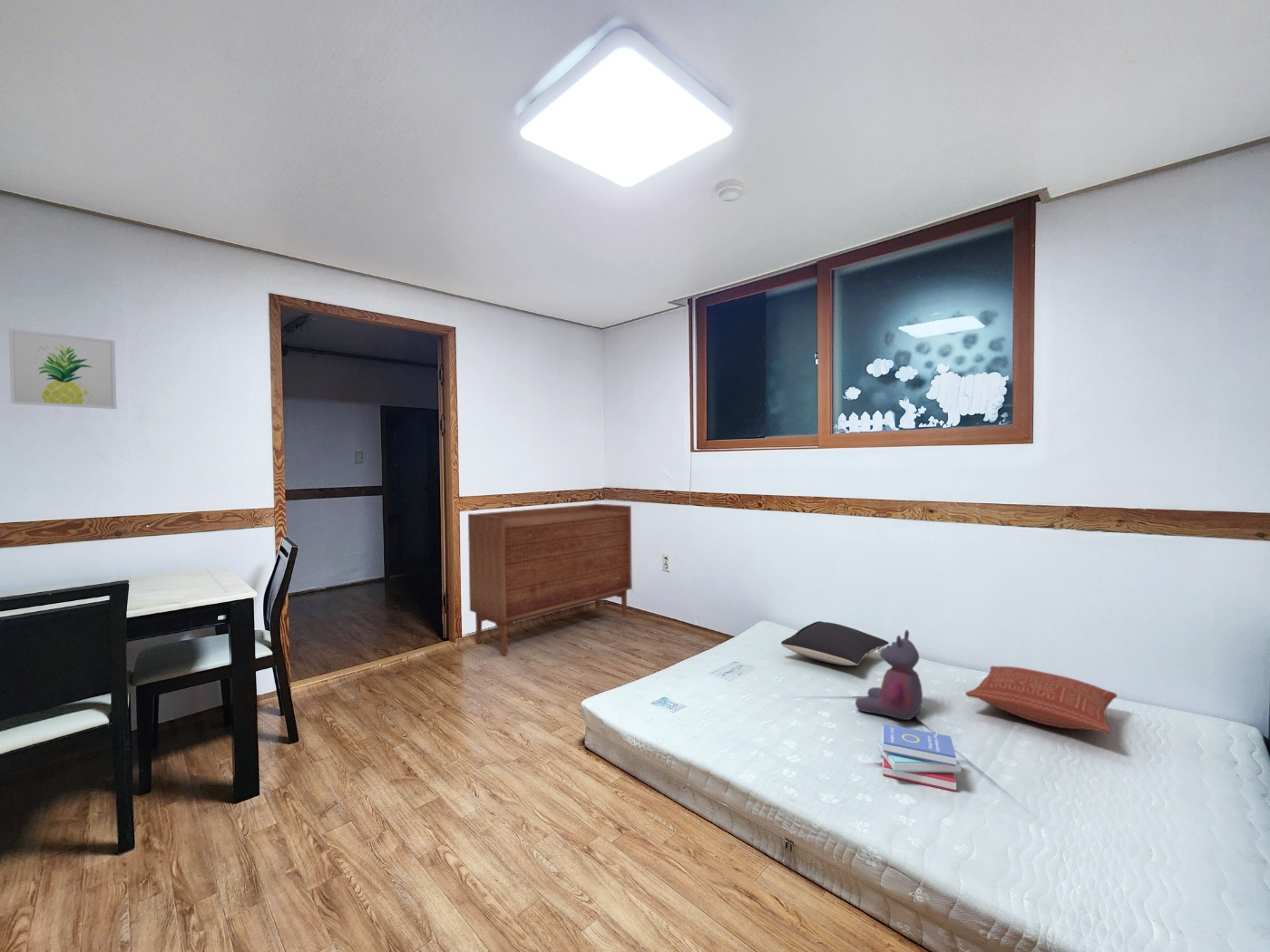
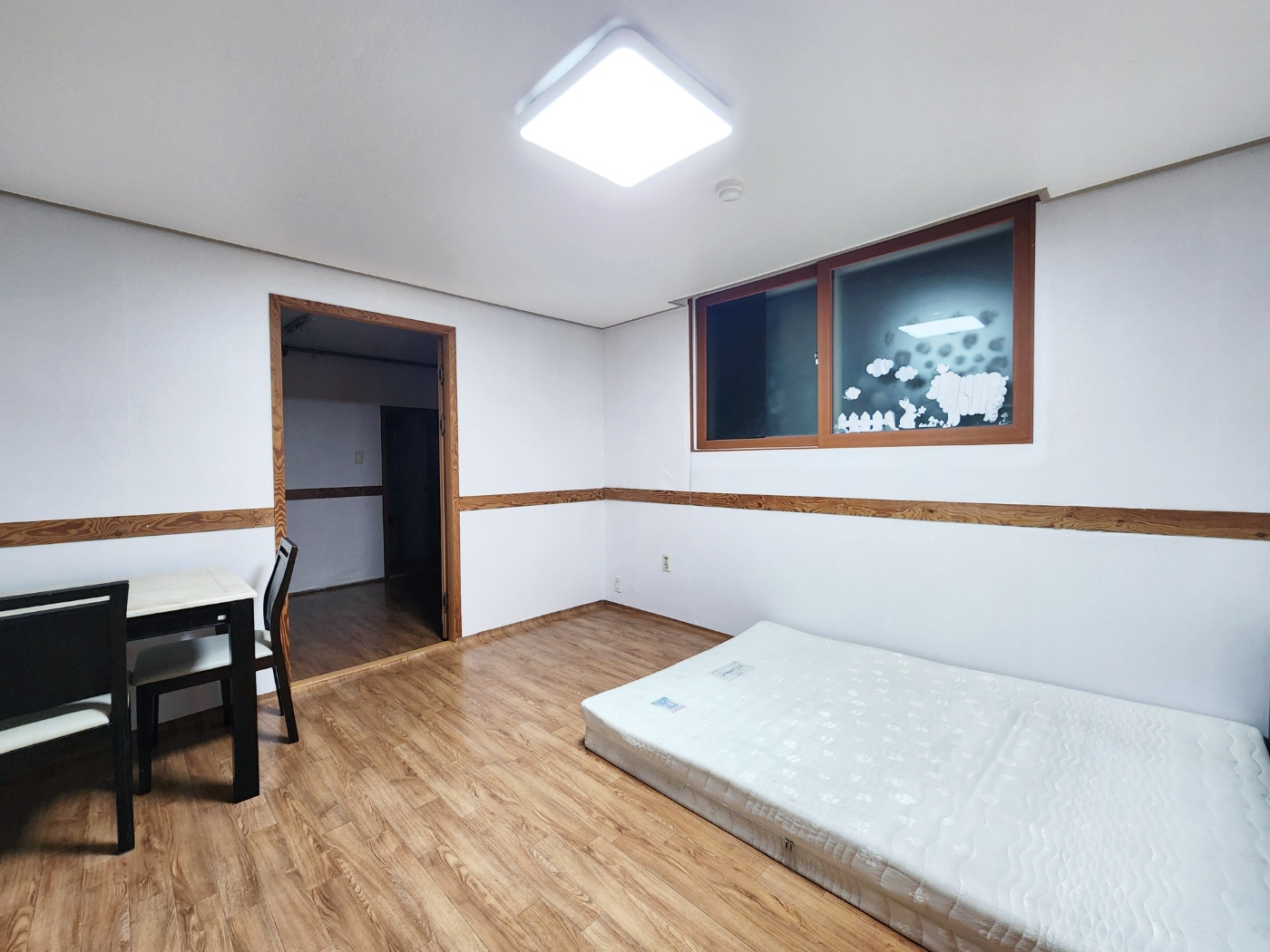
- wall art [7,327,118,410]
- book [876,724,962,792]
- stuffed bear [855,629,923,721]
- pillow [964,665,1118,734]
- sideboard [467,503,633,656]
- pillow [780,620,890,666]
